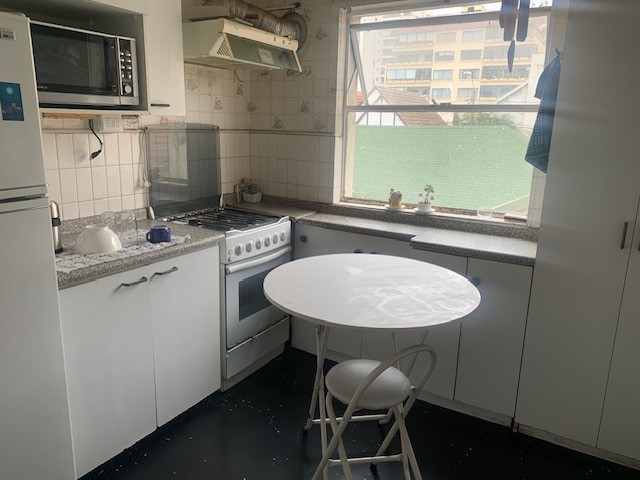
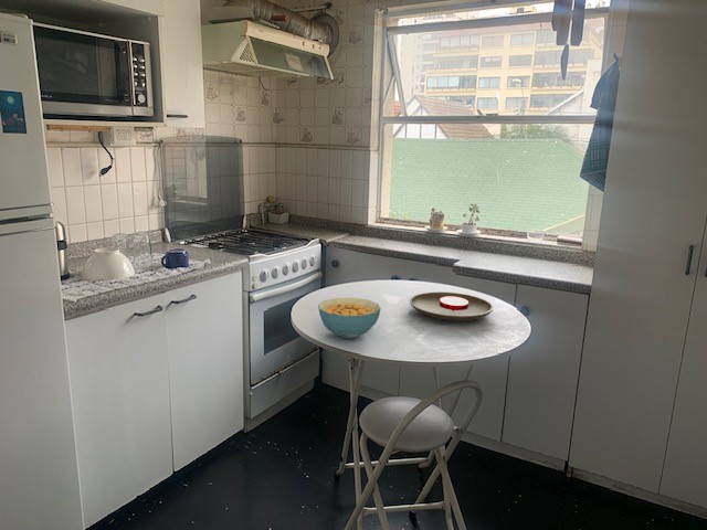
+ cereal bowl [317,297,382,339]
+ plate [409,290,495,321]
